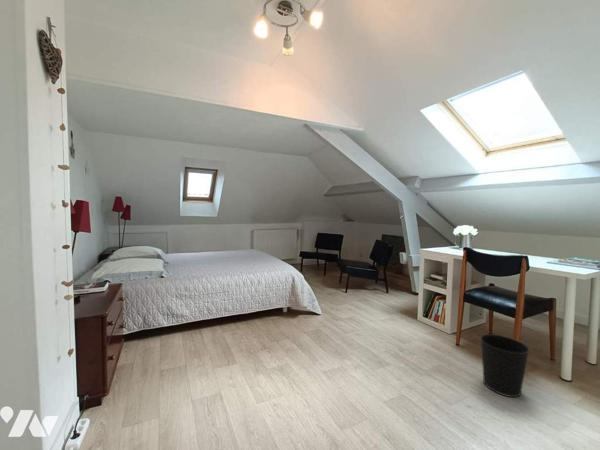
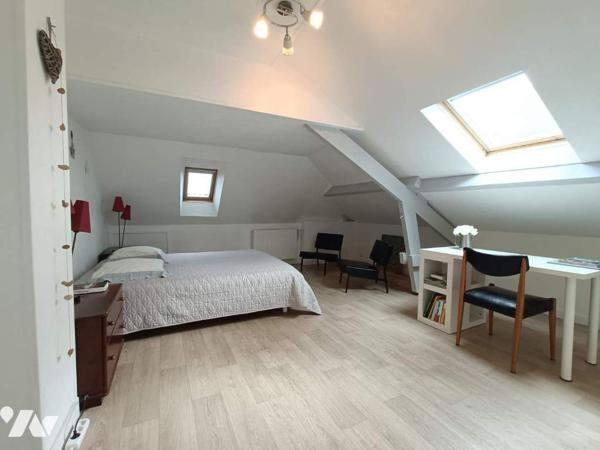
- wastebasket [479,333,531,398]
